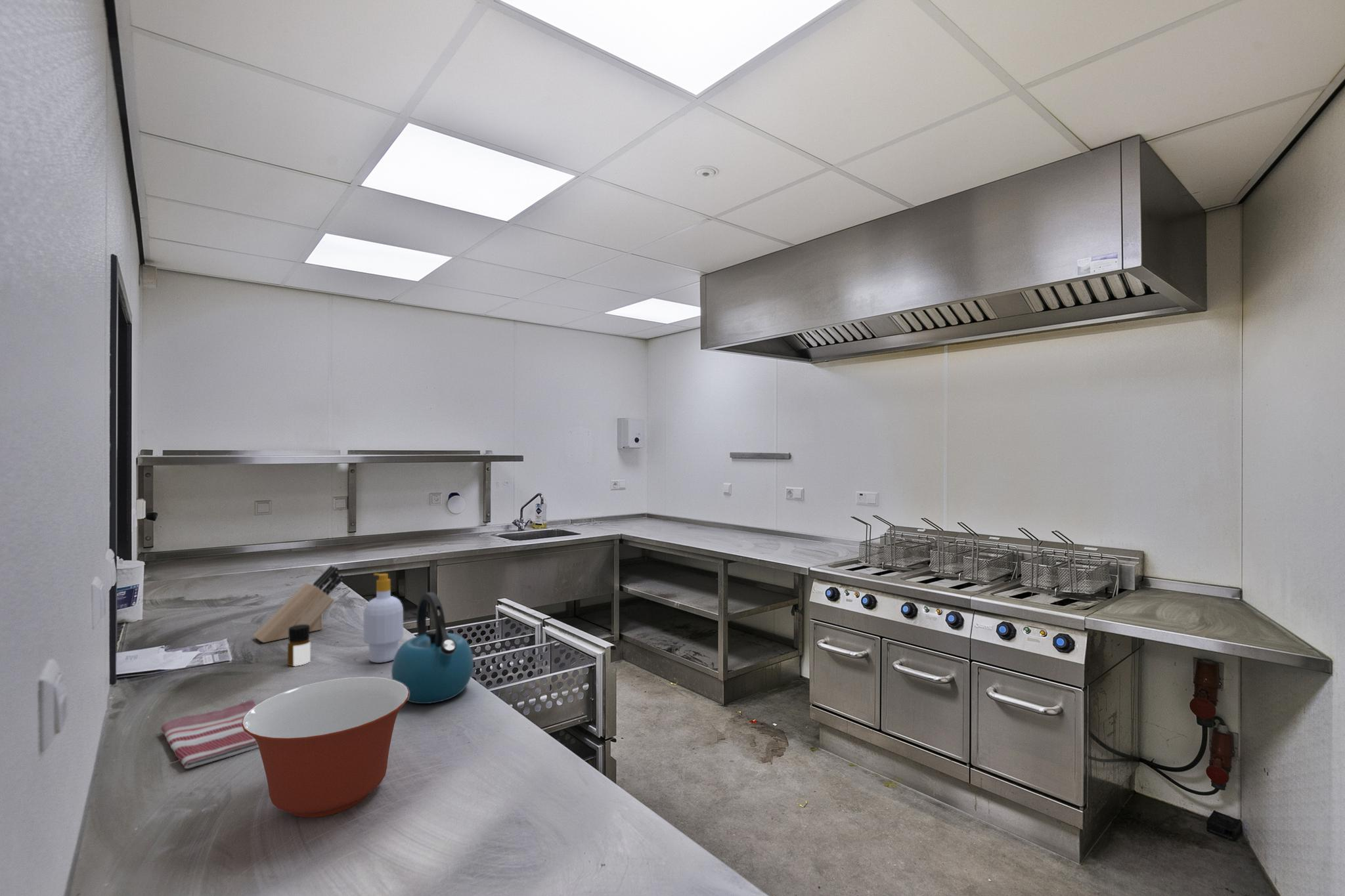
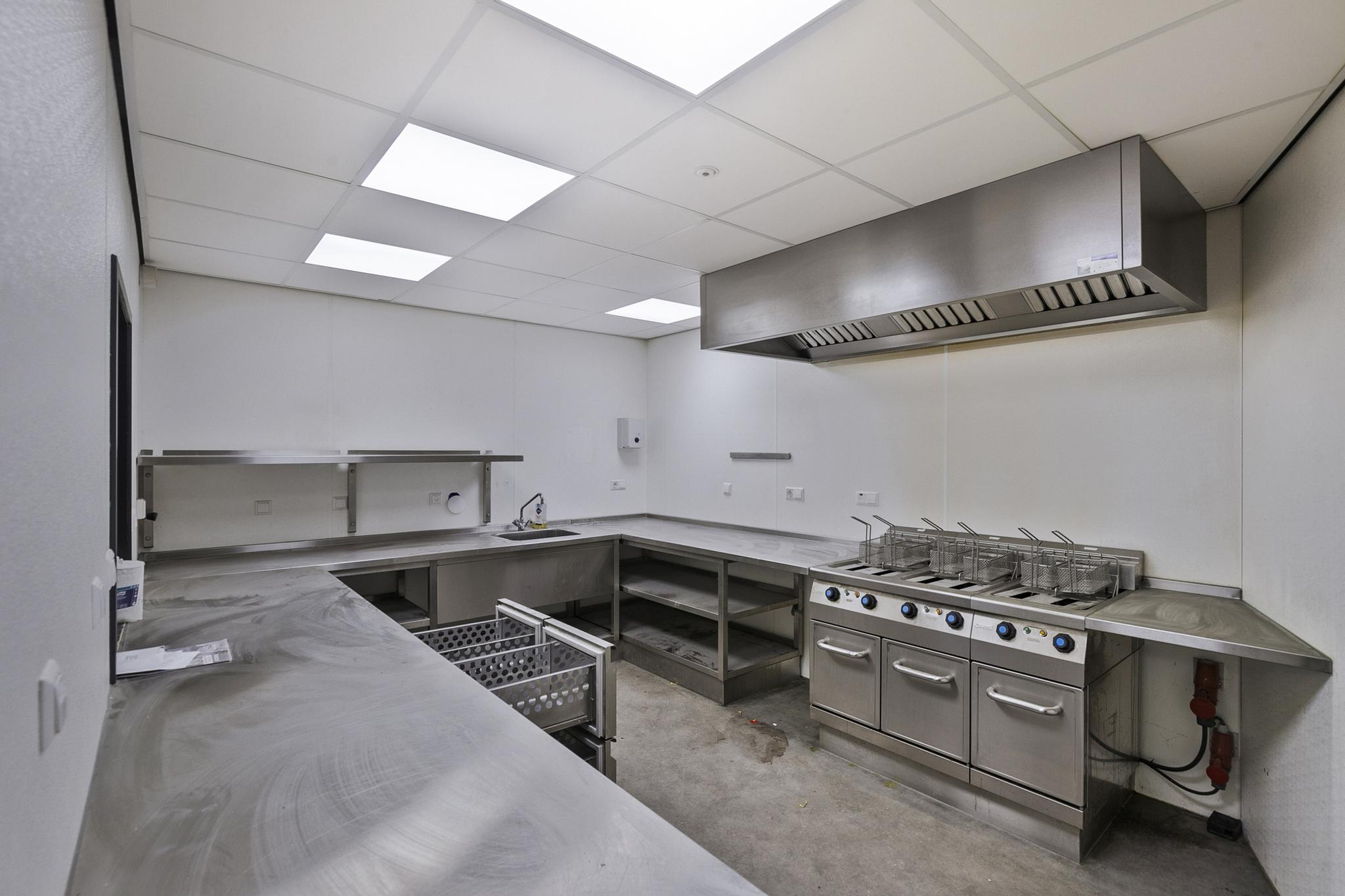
- dish towel [160,699,259,769]
- kettle [391,591,474,704]
- mixing bowl [241,676,409,819]
- bottle [287,624,311,667]
- knife block [252,565,344,643]
- soap bottle [363,573,404,664]
